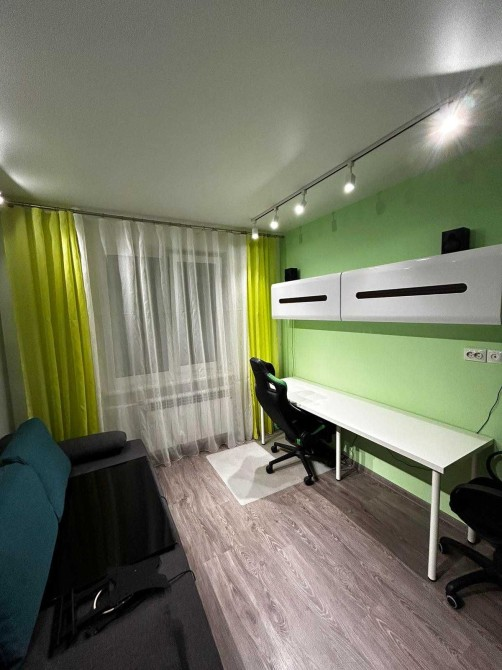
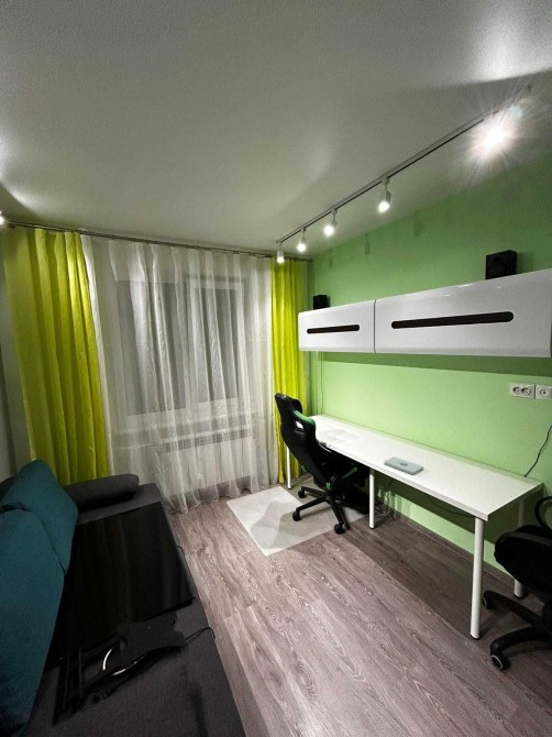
+ notepad [384,455,424,475]
